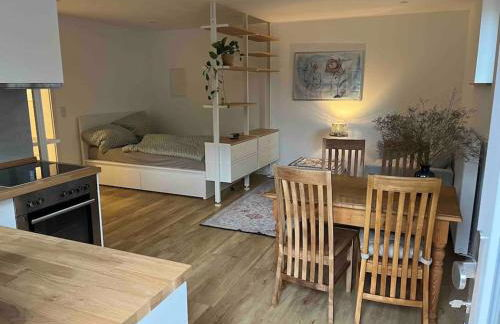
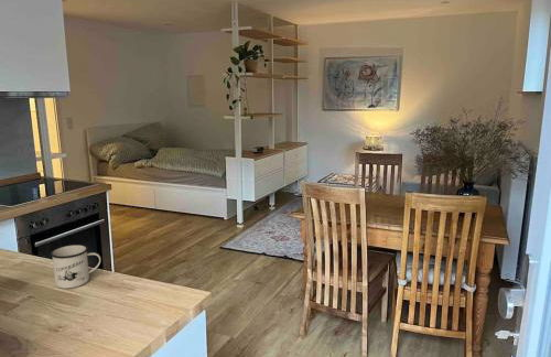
+ mug [50,244,101,290]
